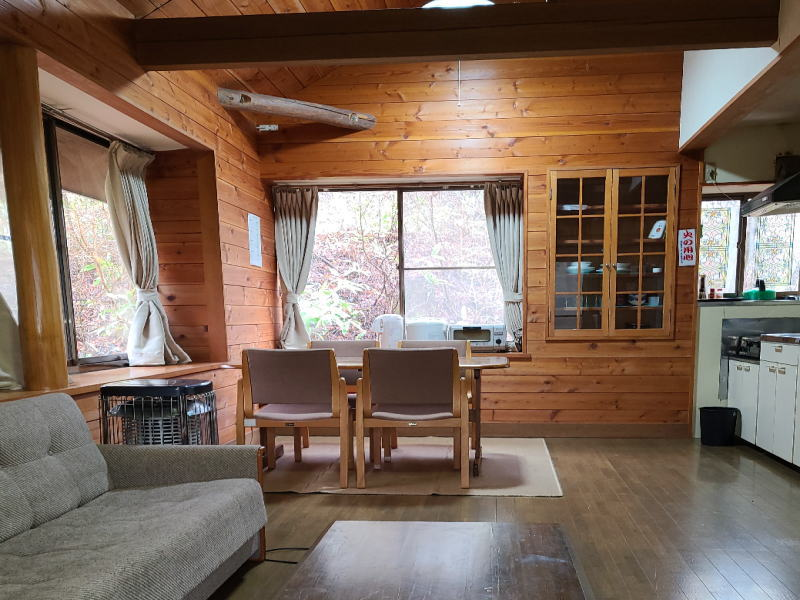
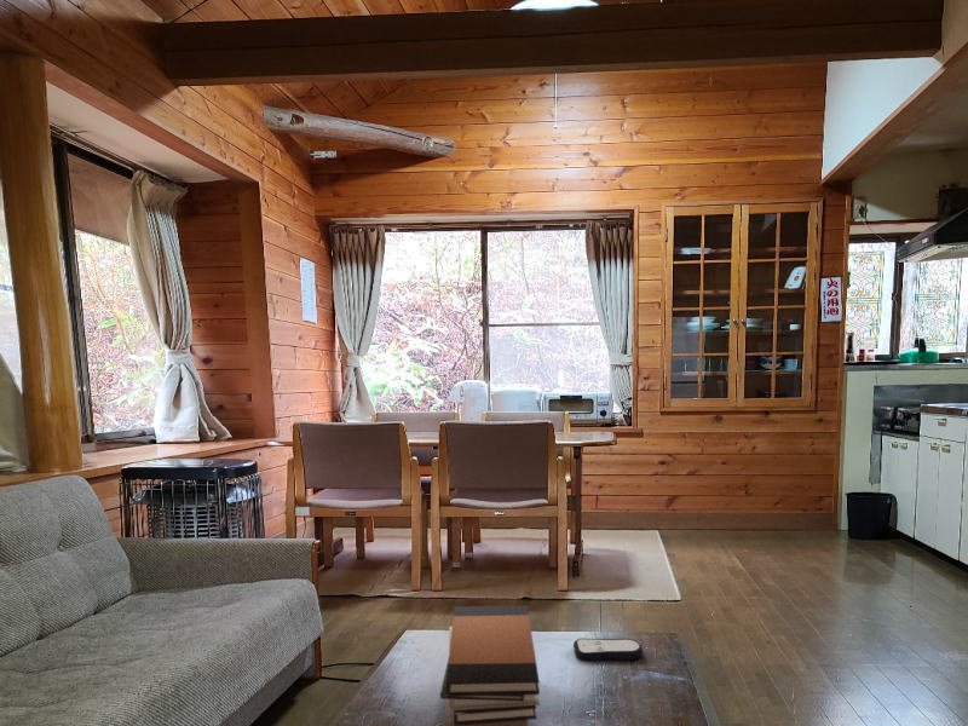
+ book stack [439,604,541,726]
+ remote control [572,638,644,662]
